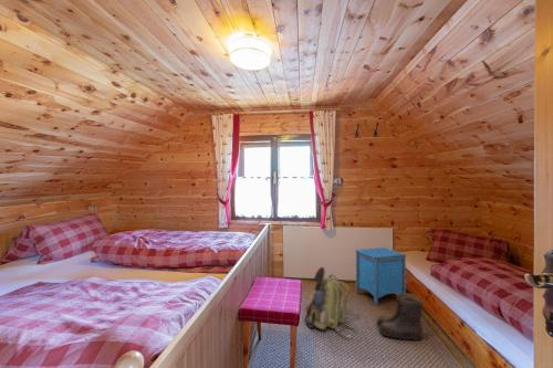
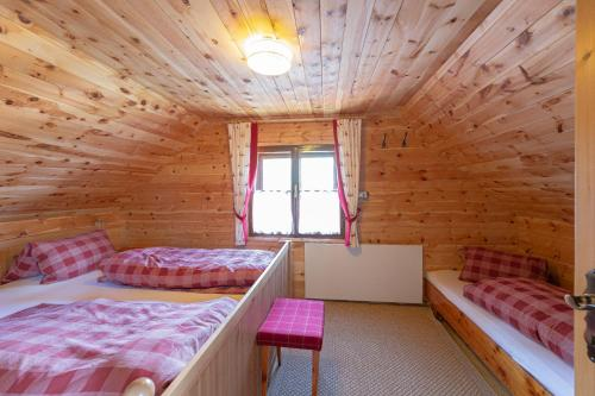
- backpack [304,265,357,337]
- boots [376,292,424,341]
- nightstand [354,246,407,306]
